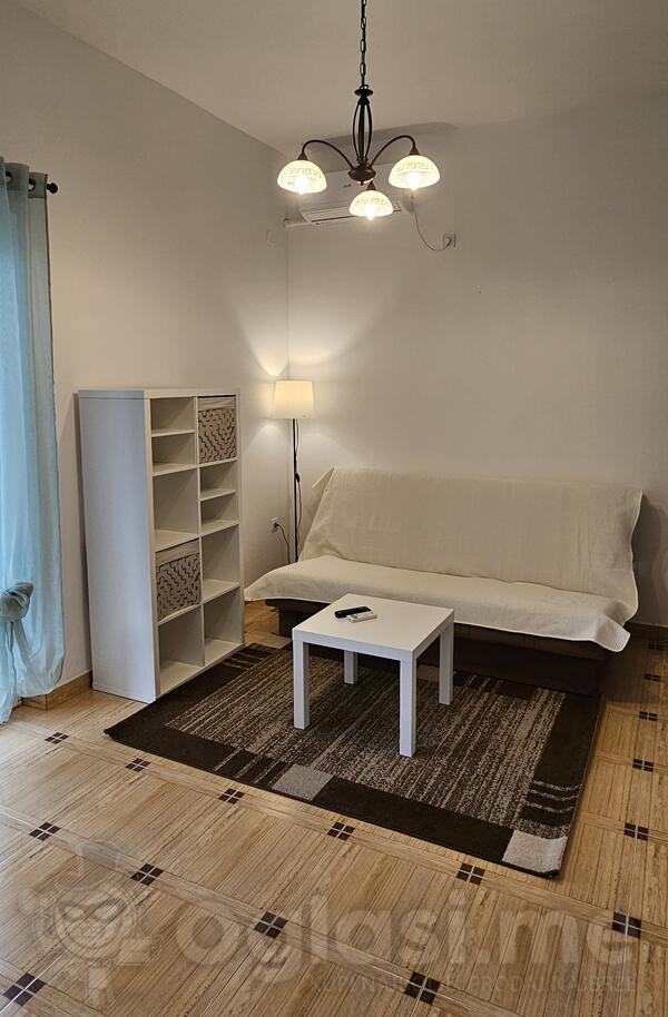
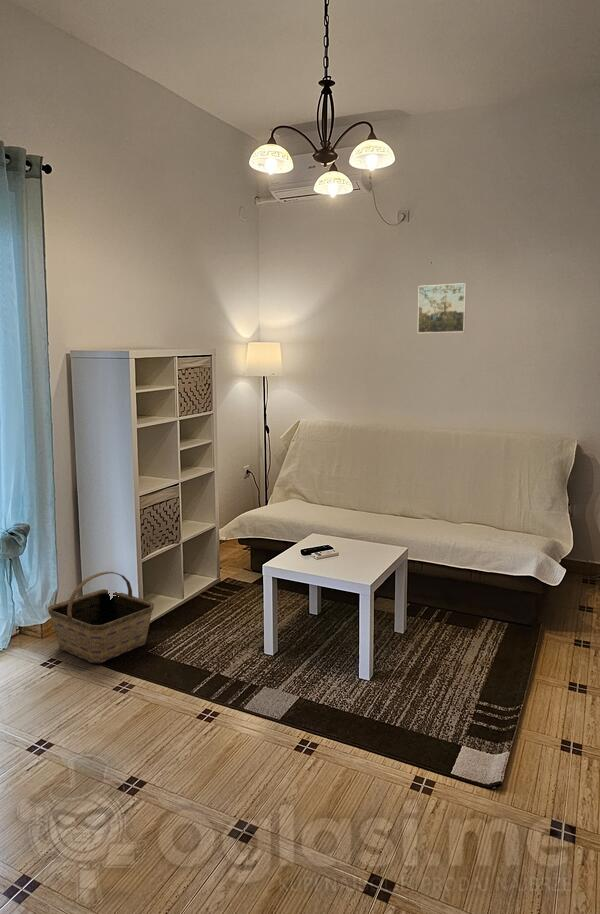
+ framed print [417,282,467,334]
+ basket [47,571,155,664]
